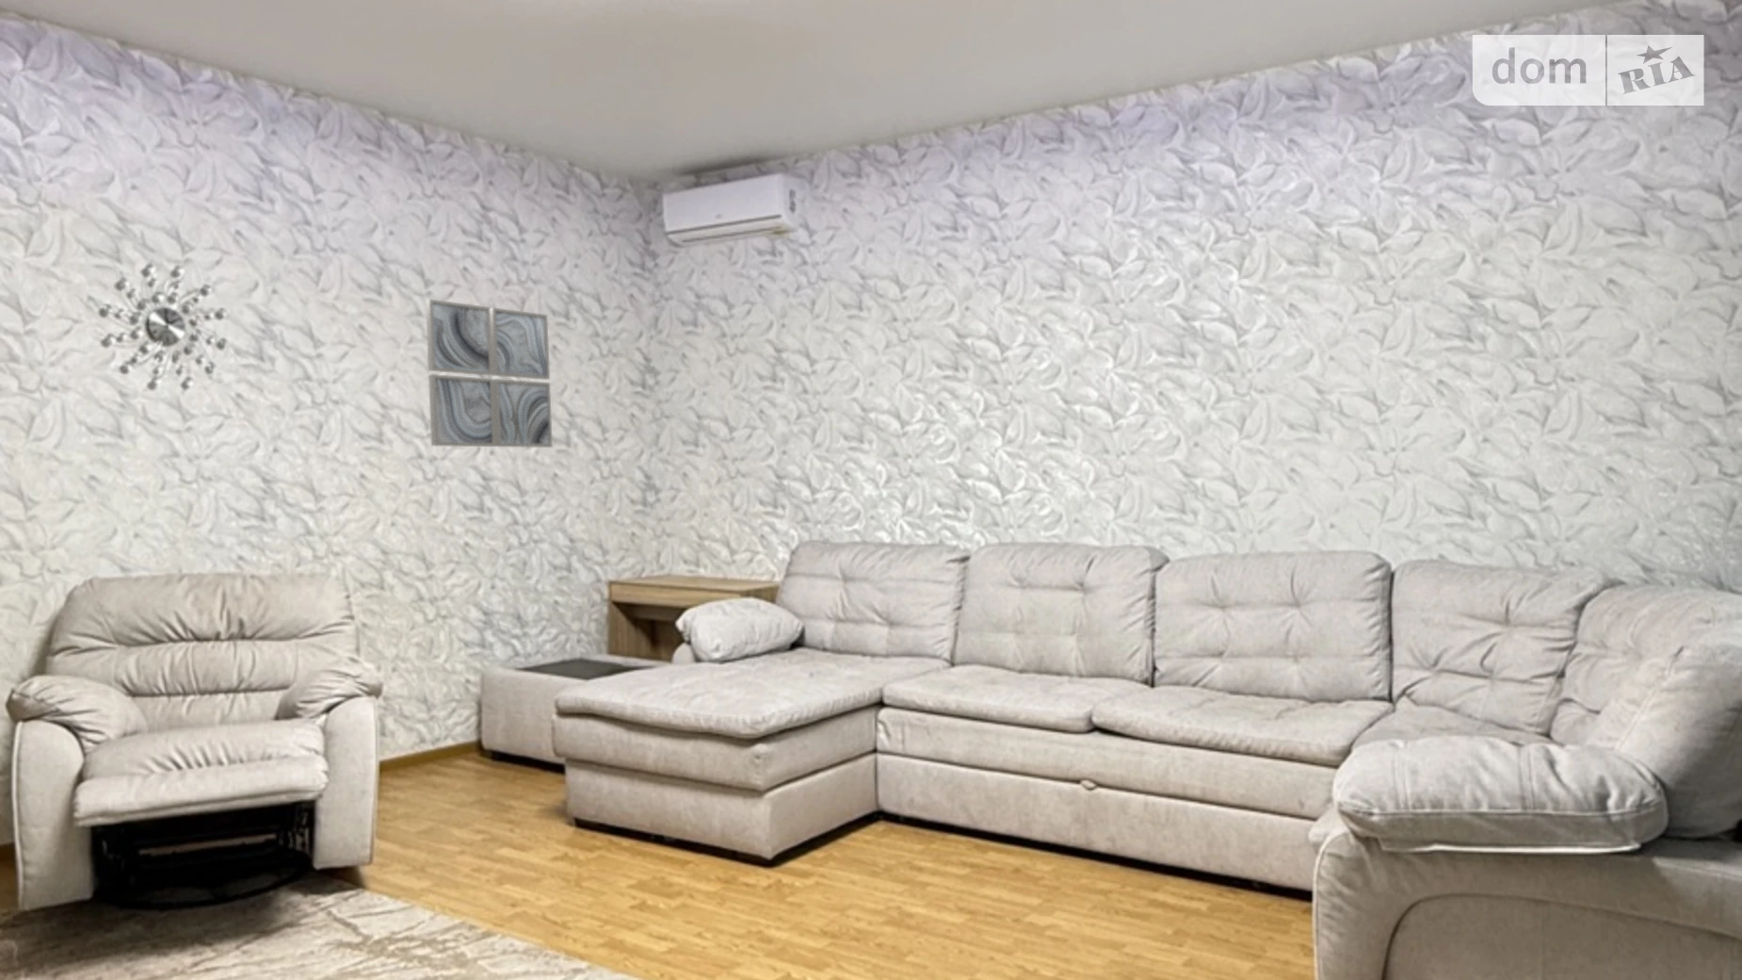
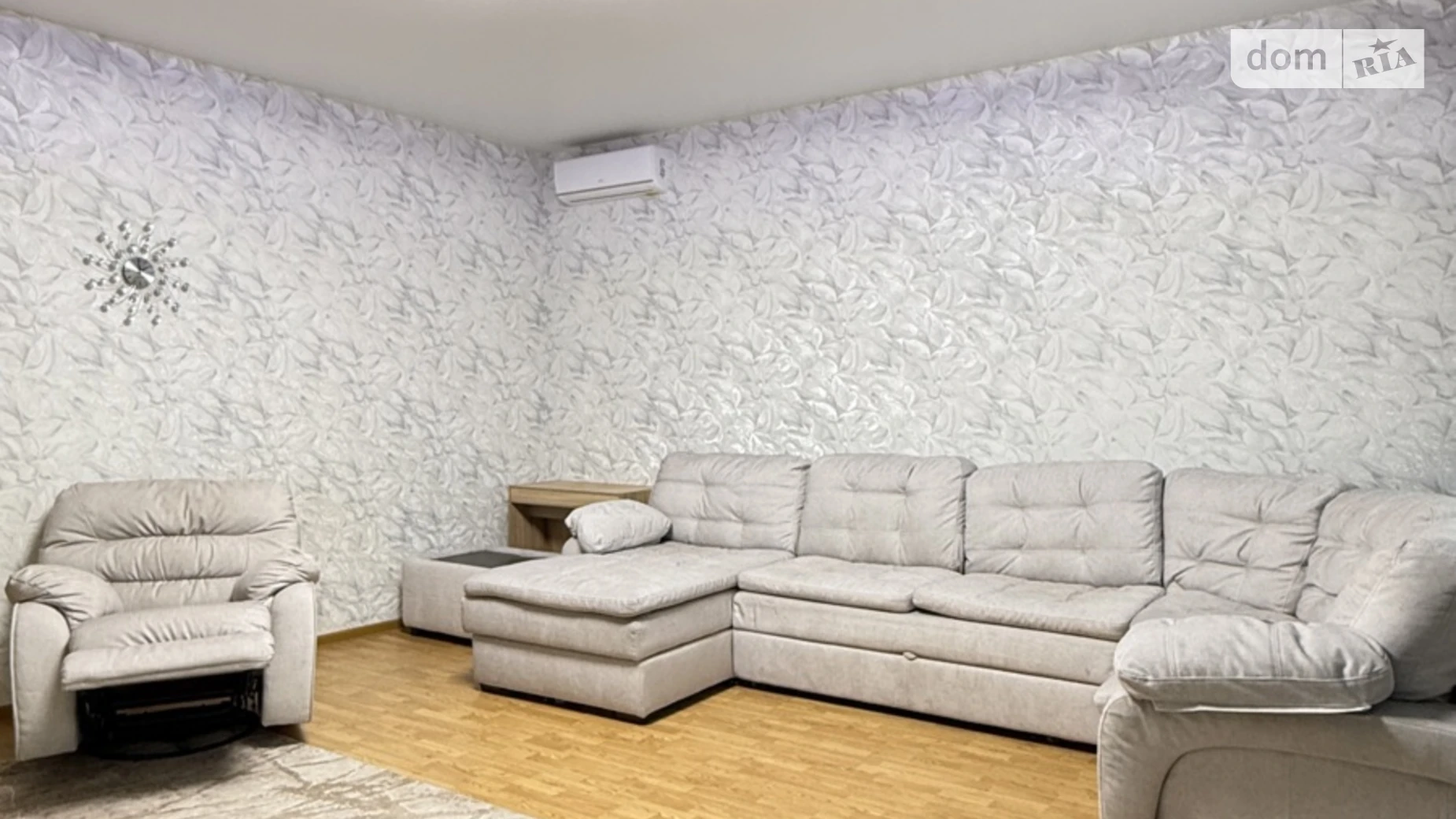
- wall art [425,299,554,449]
